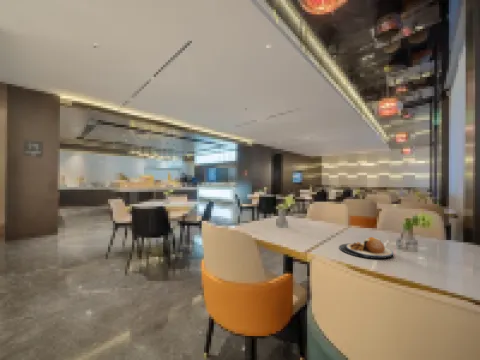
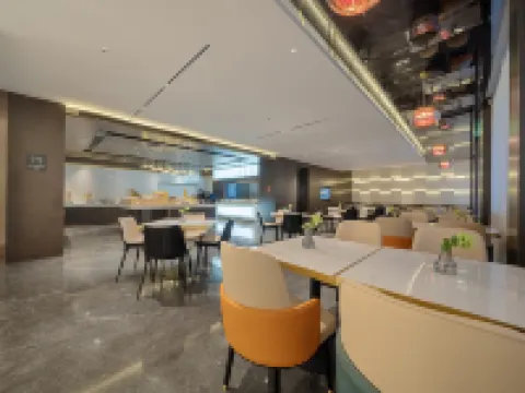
- plate [338,236,394,260]
